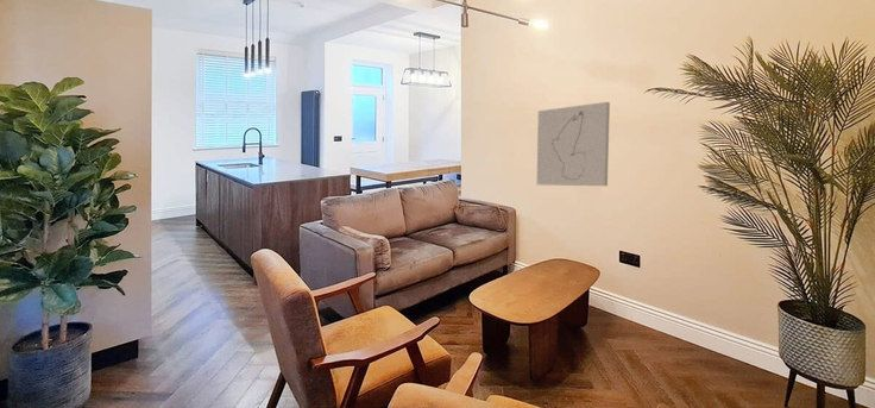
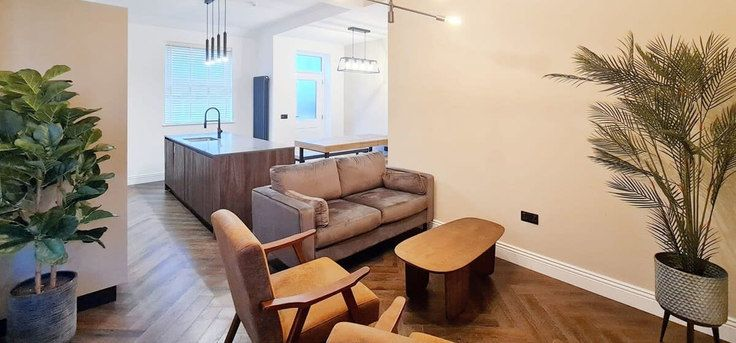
- wall art [536,101,611,187]
